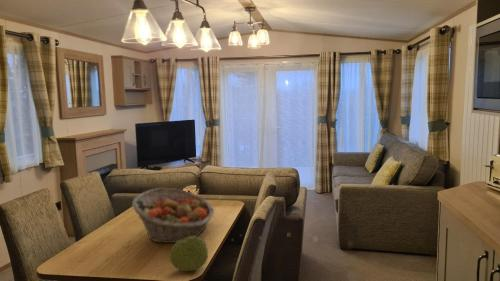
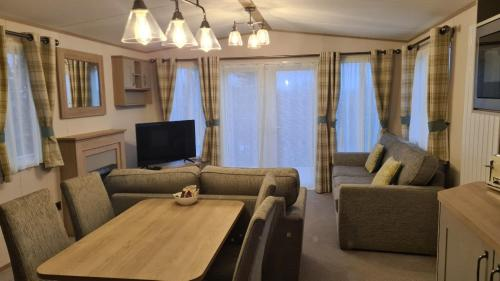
- fruit [168,236,209,272]
- fruit basket [131,187,215,244]
